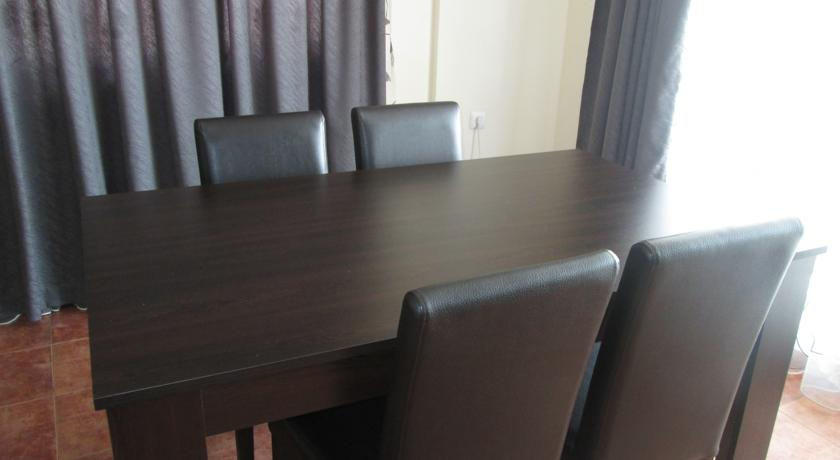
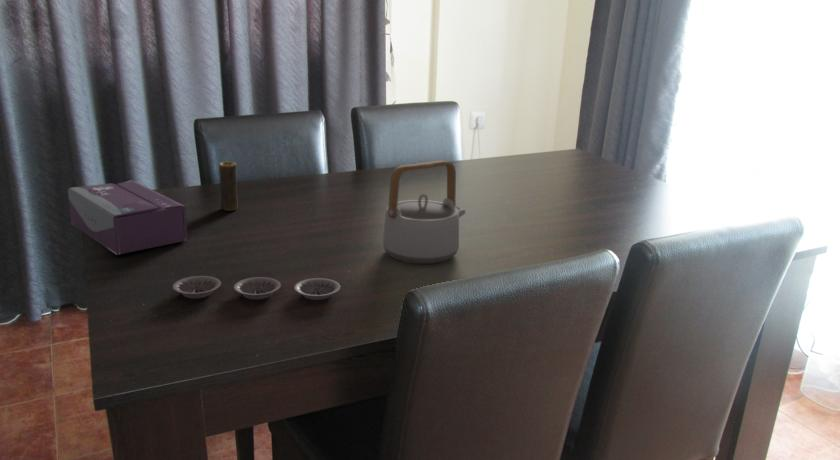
+ teapot [382,159,467,265]
+ tissue box [67,180,189,256]
+ plate [172,275,341,301]
+ candle [218,161,238,212]
